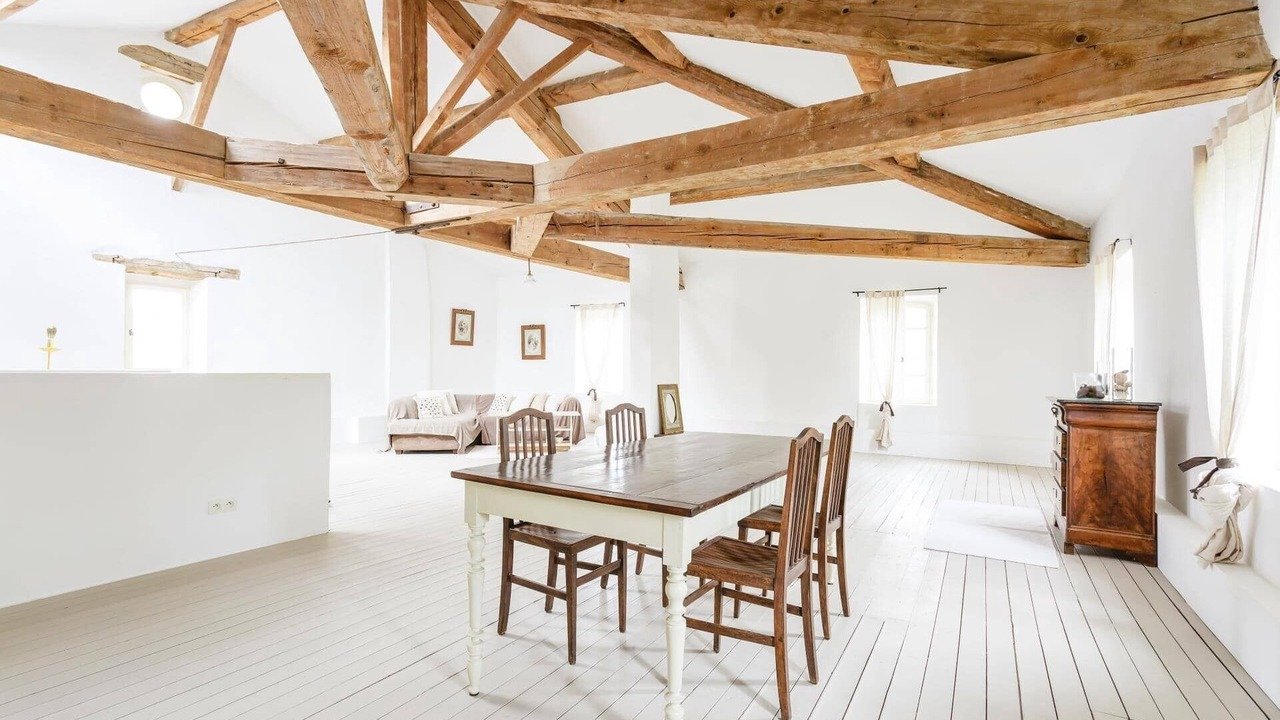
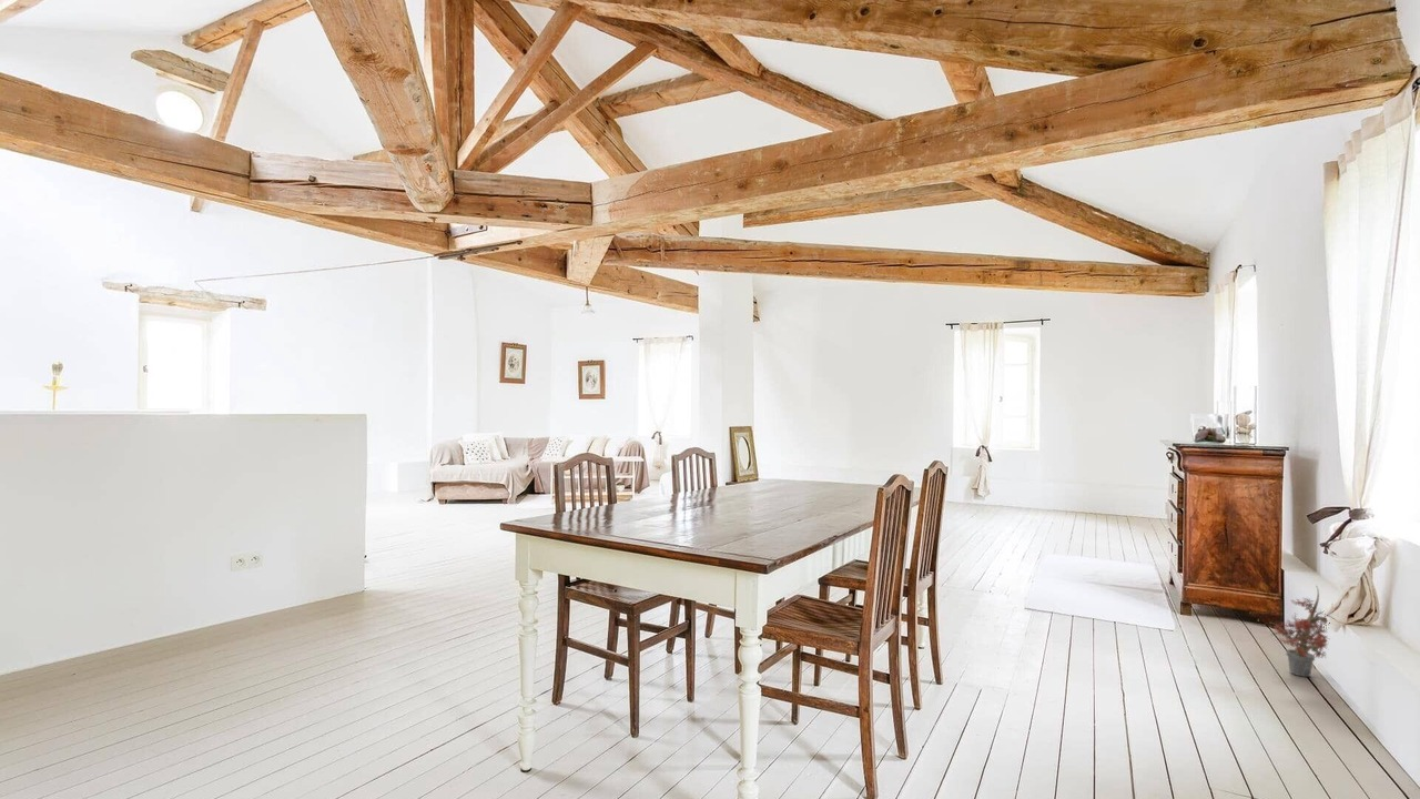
+ potted plant [1269,584,1329,678]
